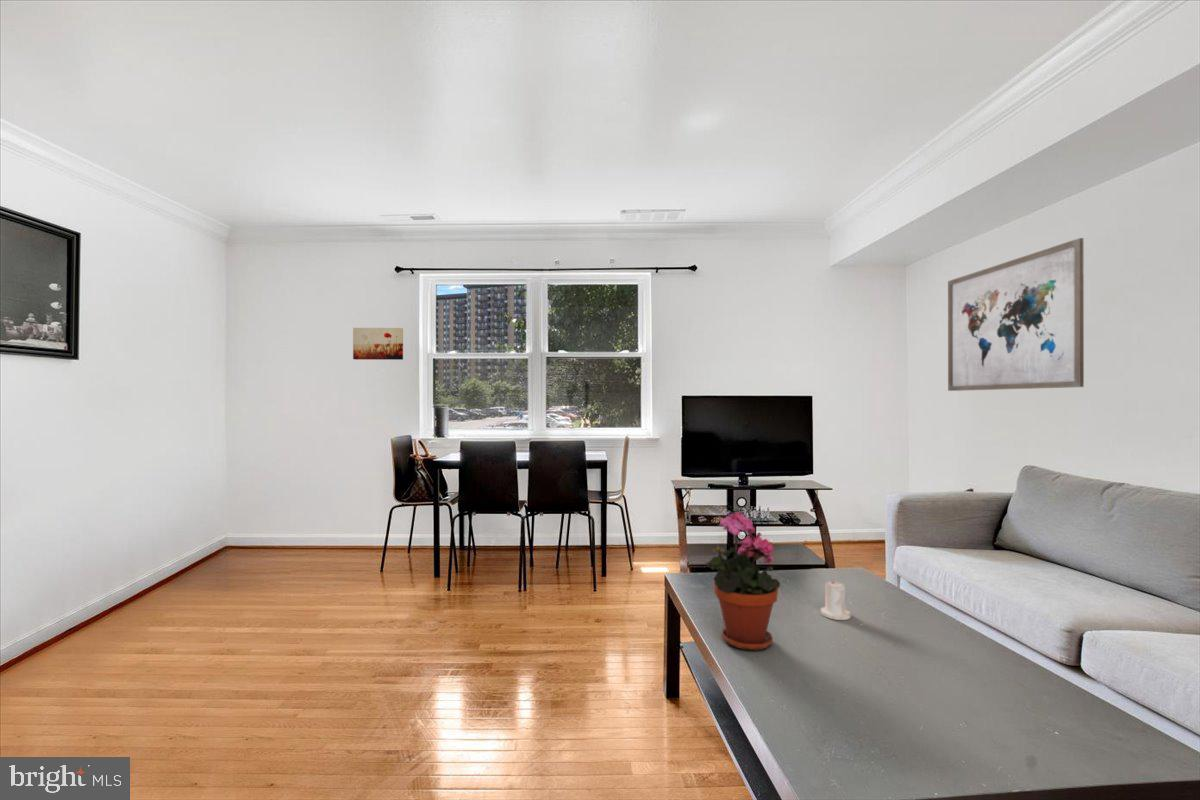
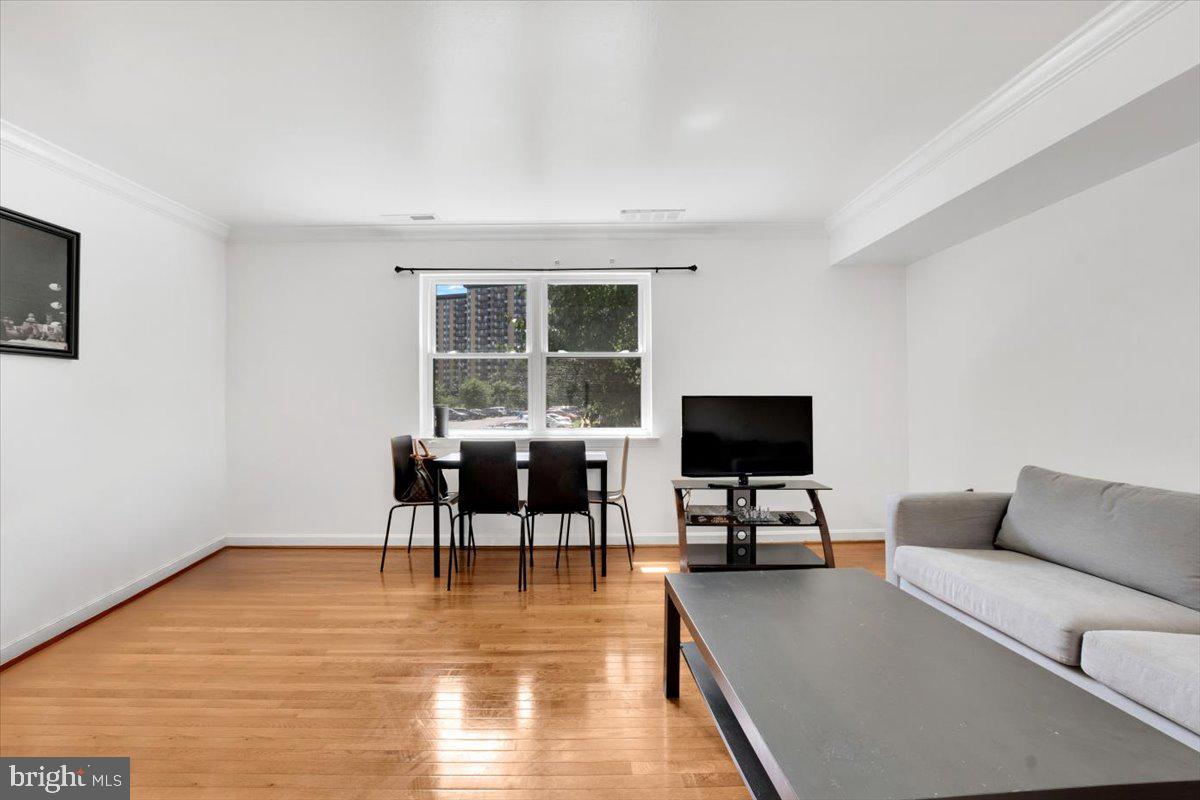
- wall art [947,237,1085,392]
- wall art [352,327,404,361]
- candle [820,577,852,621]
- potted plant [703,511,781,652]
